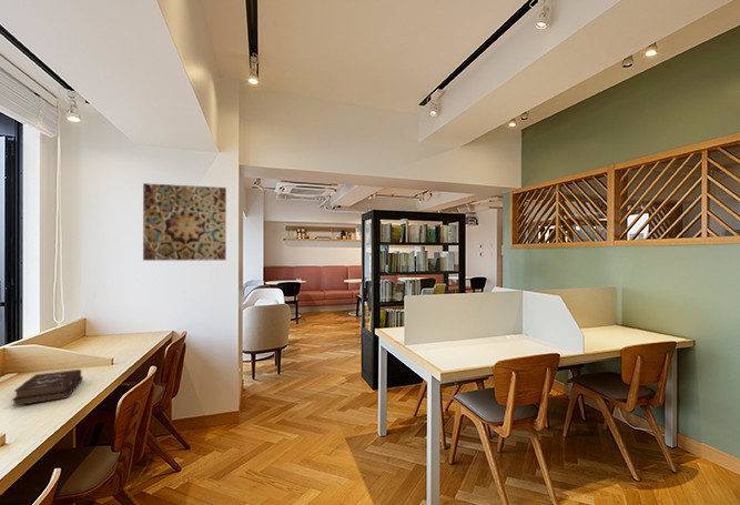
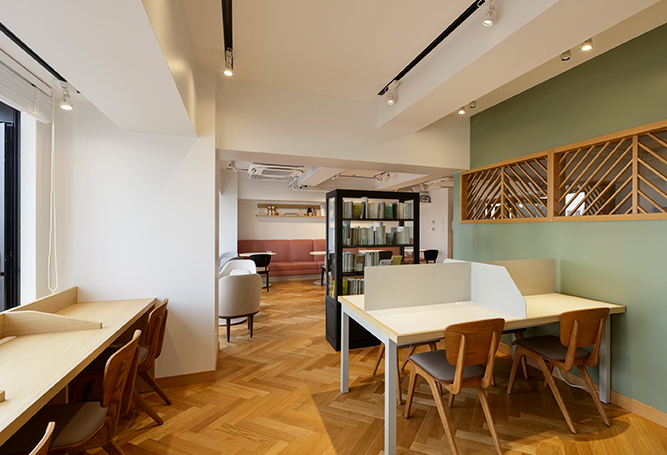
- wall art [142,182,227,262]
- hardback book [11,368,84,407]
